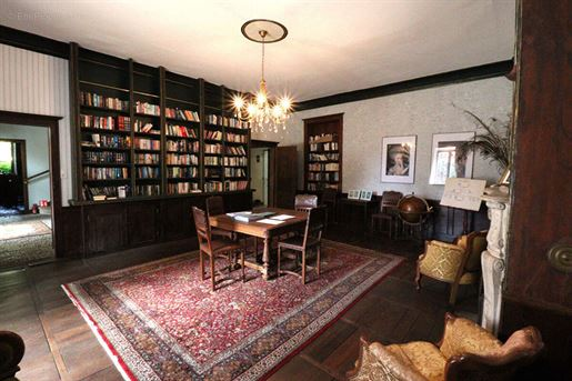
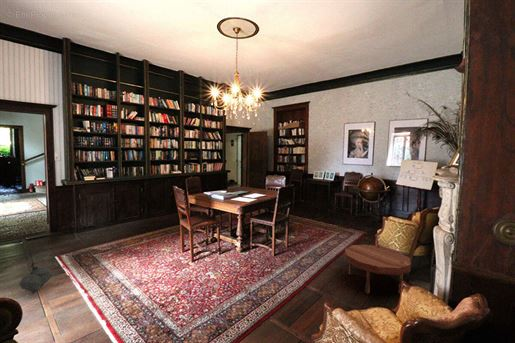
+ bag [18,252,56,293]
+ side table [344,244,412,295]
